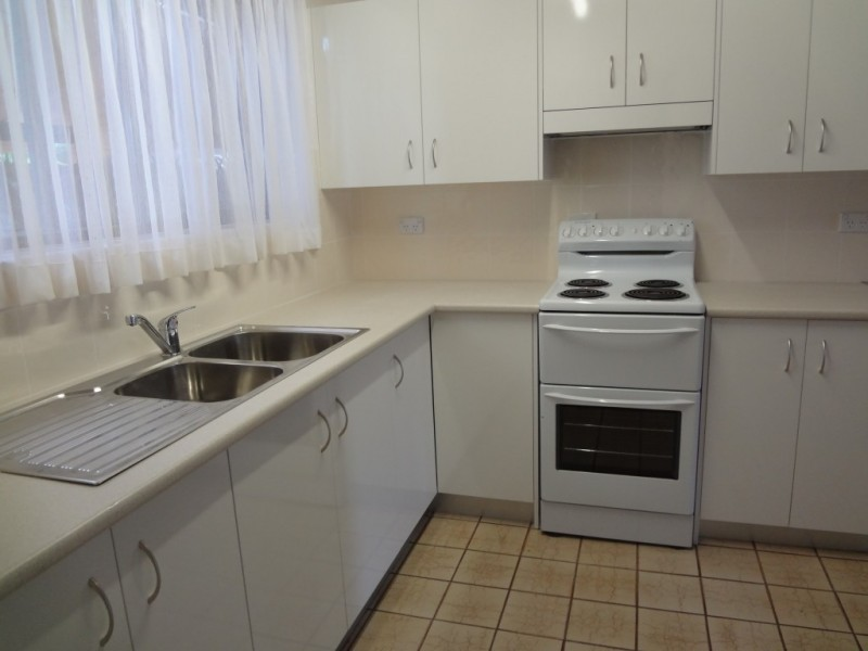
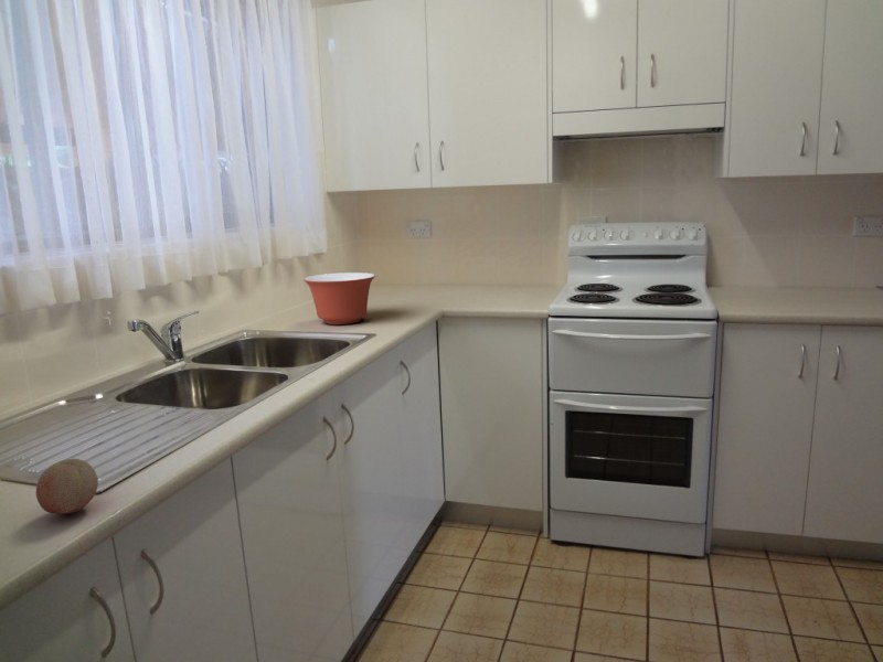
+ mixing bowl [302,271,376,325]
+ fruit [35,458,99,515]
